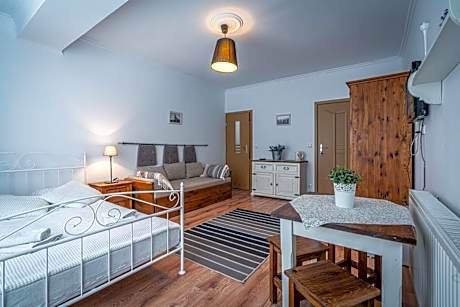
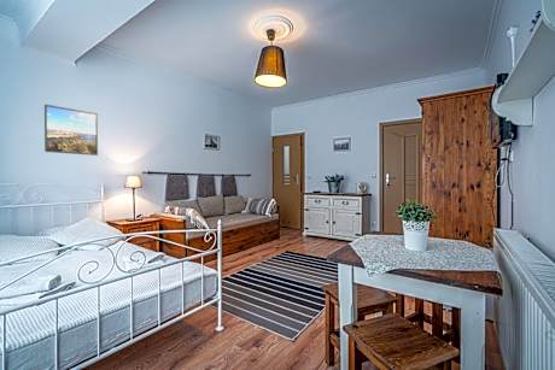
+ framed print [43,104,99,157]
